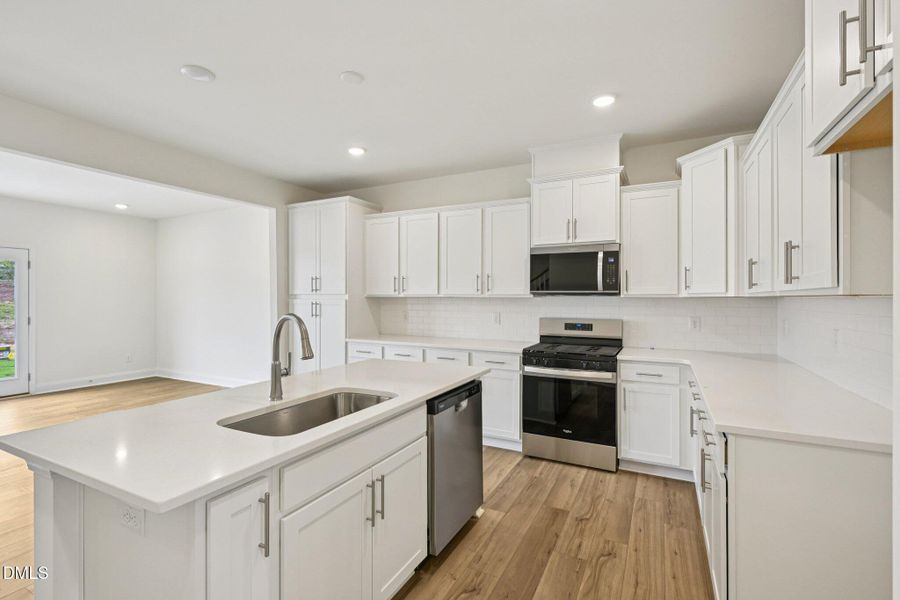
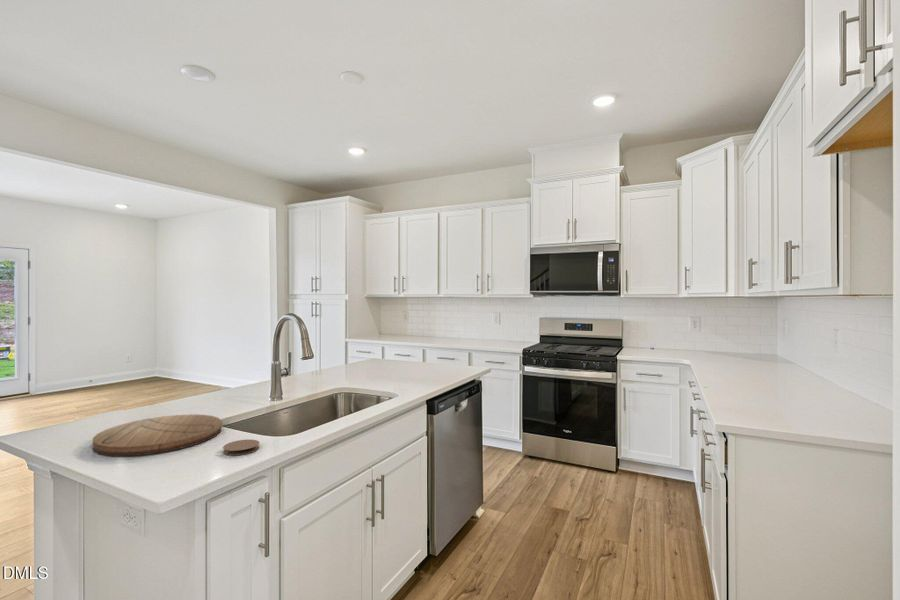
+ cutting board [92,413,223,457]
+ coaster [222,438,260,456]
